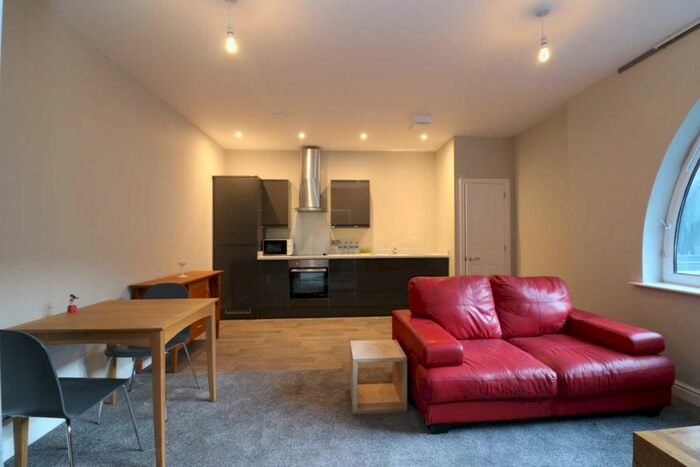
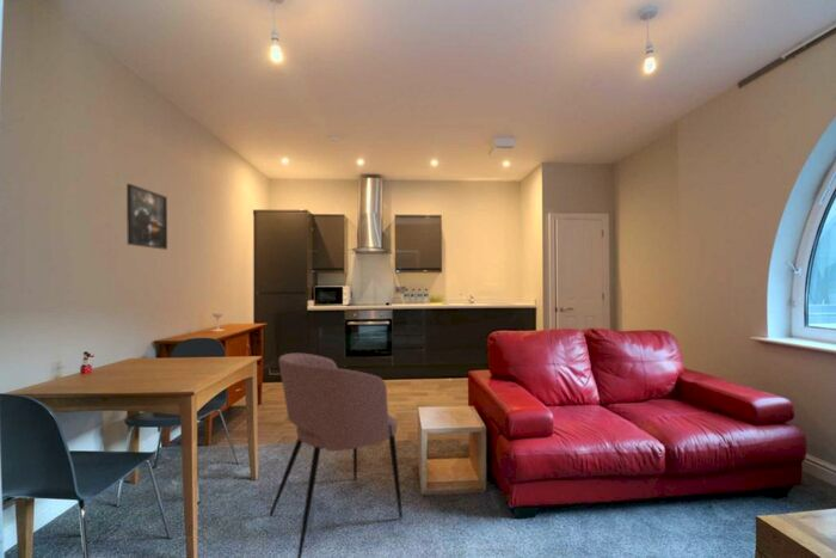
+ armchair [269,352,404,558]
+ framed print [125,183,168,251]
